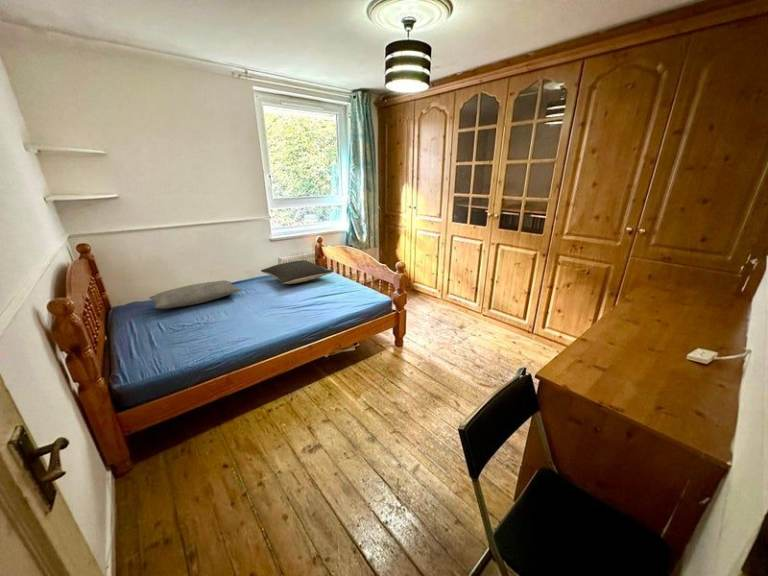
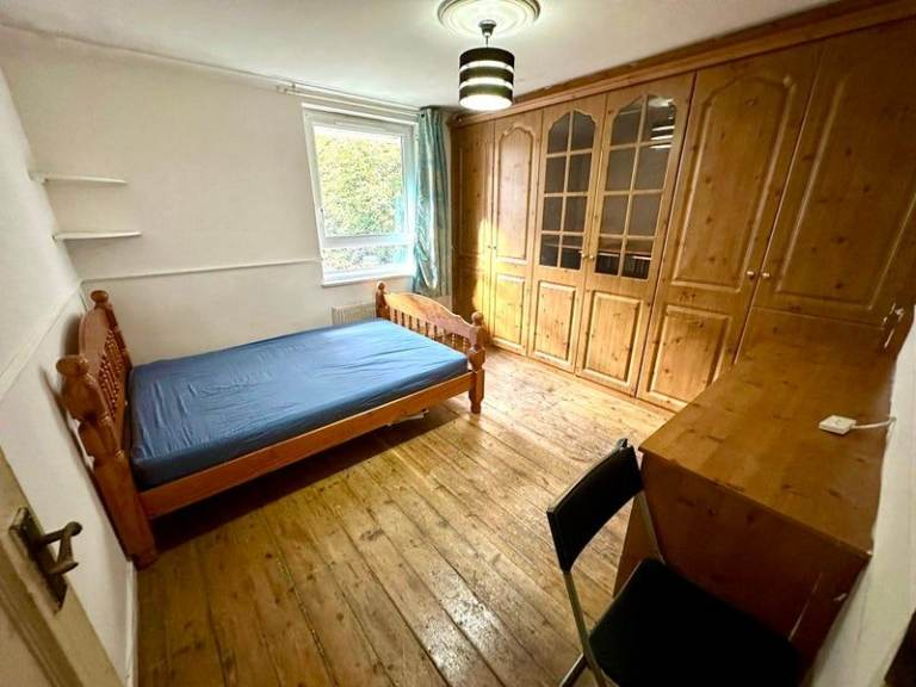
- pillow [148,279,242,309]
- pillow [260,259,334,285]
